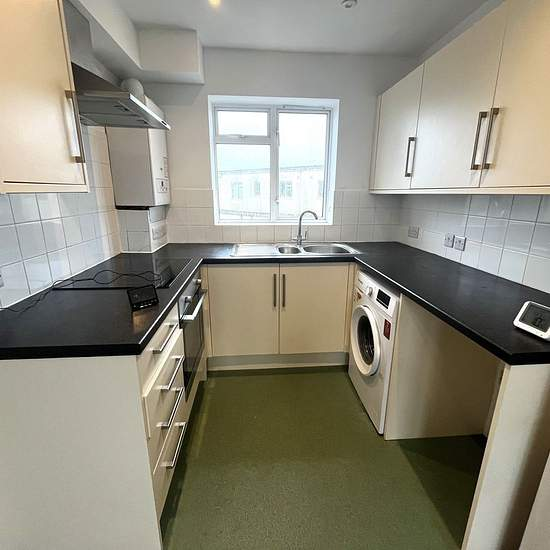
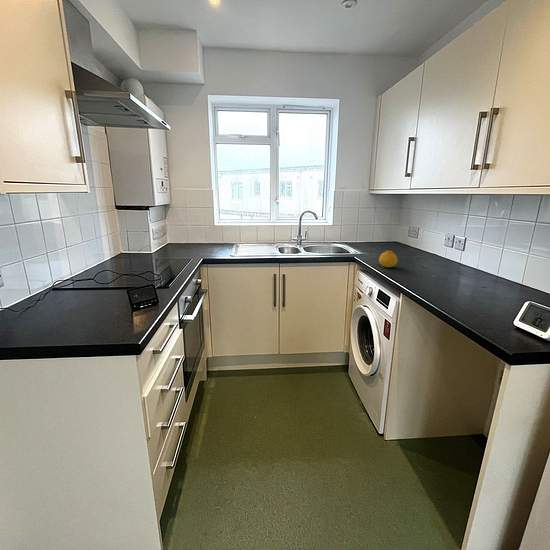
+ fruit [378,250,399,268]
